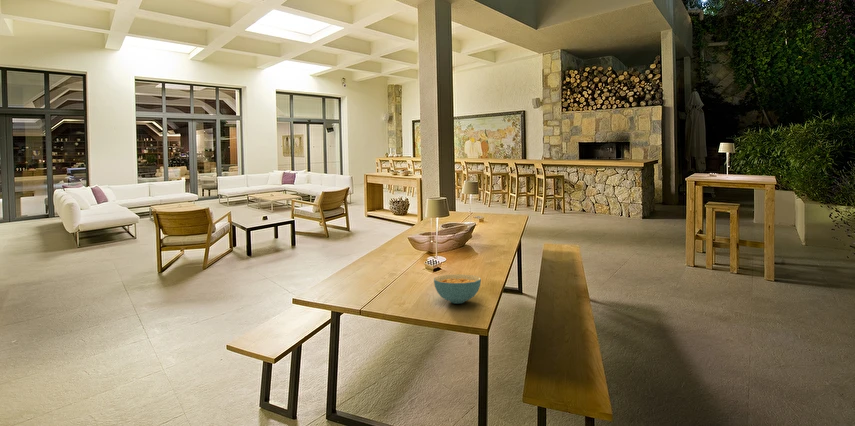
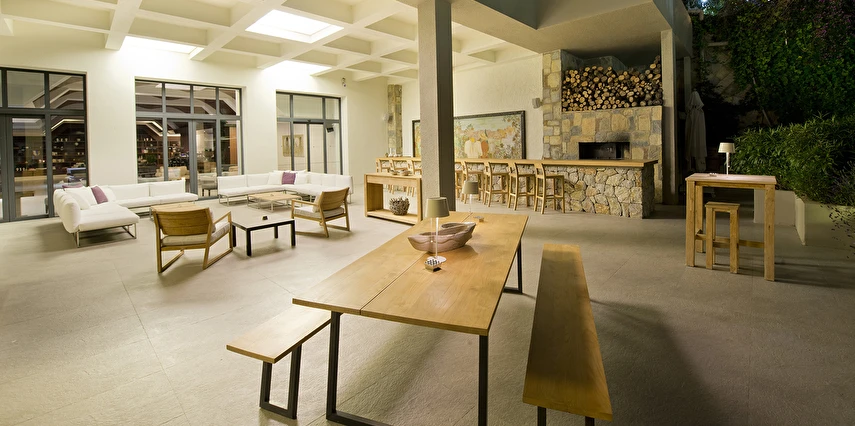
- cereal bowl [433,274,482,304]
